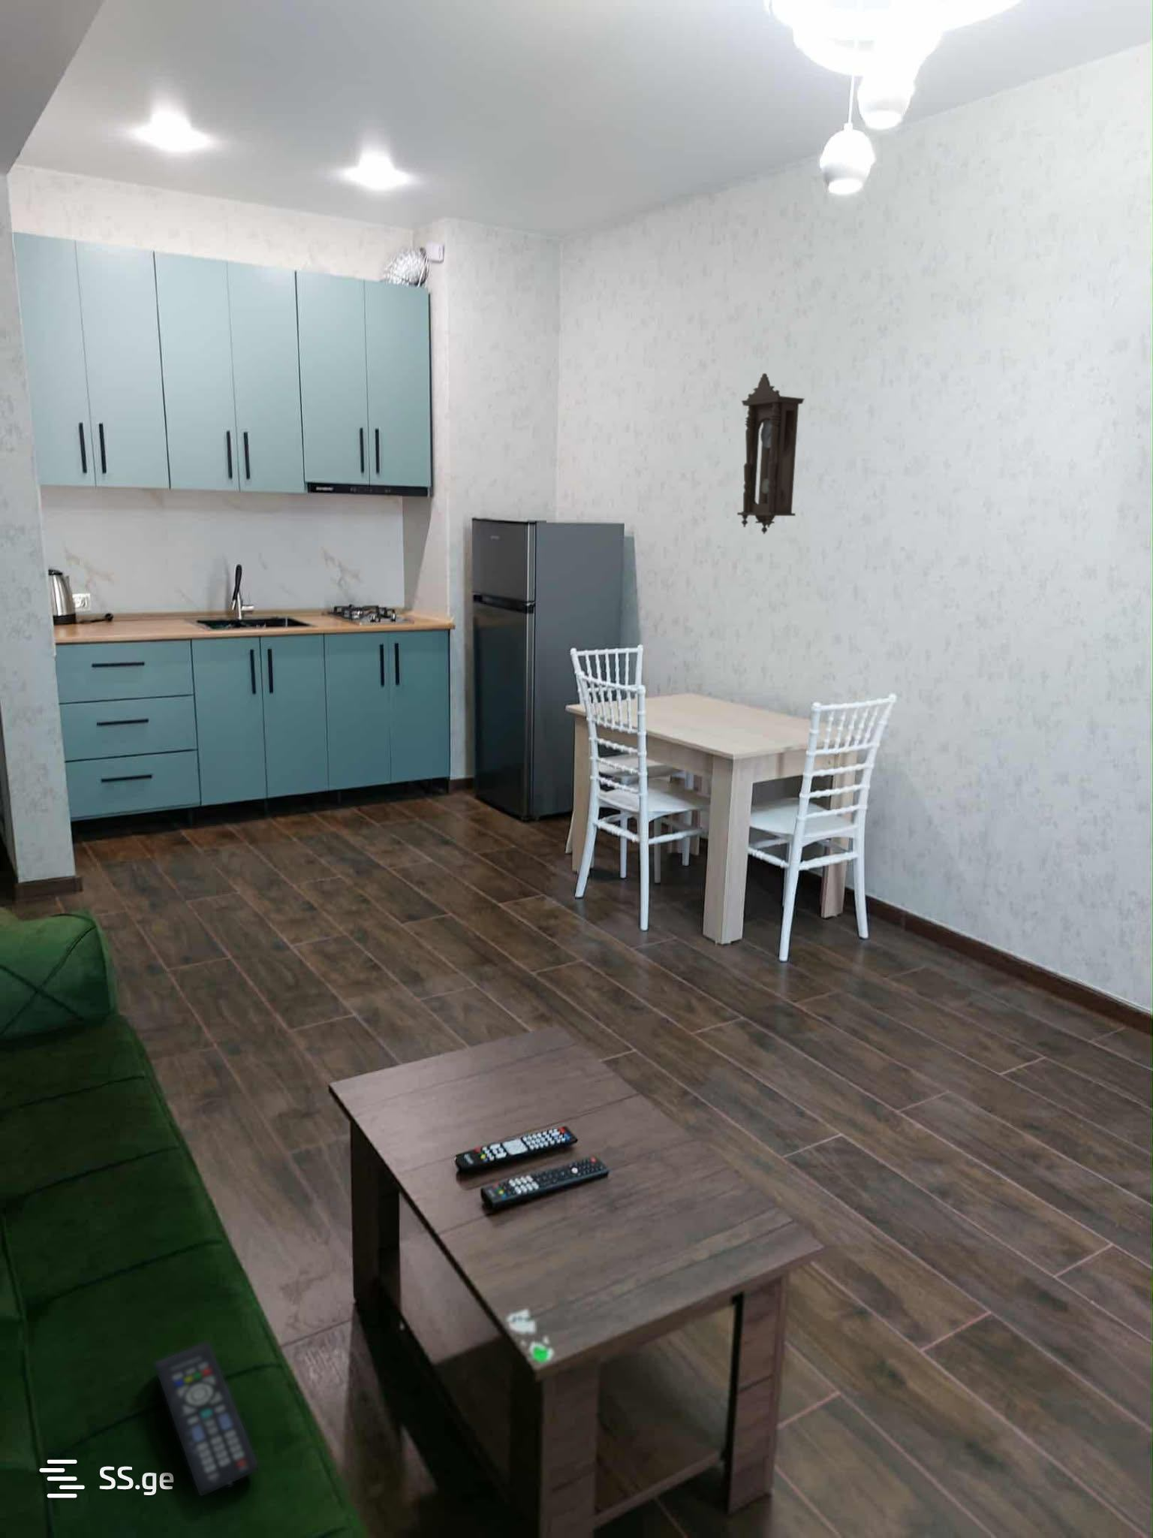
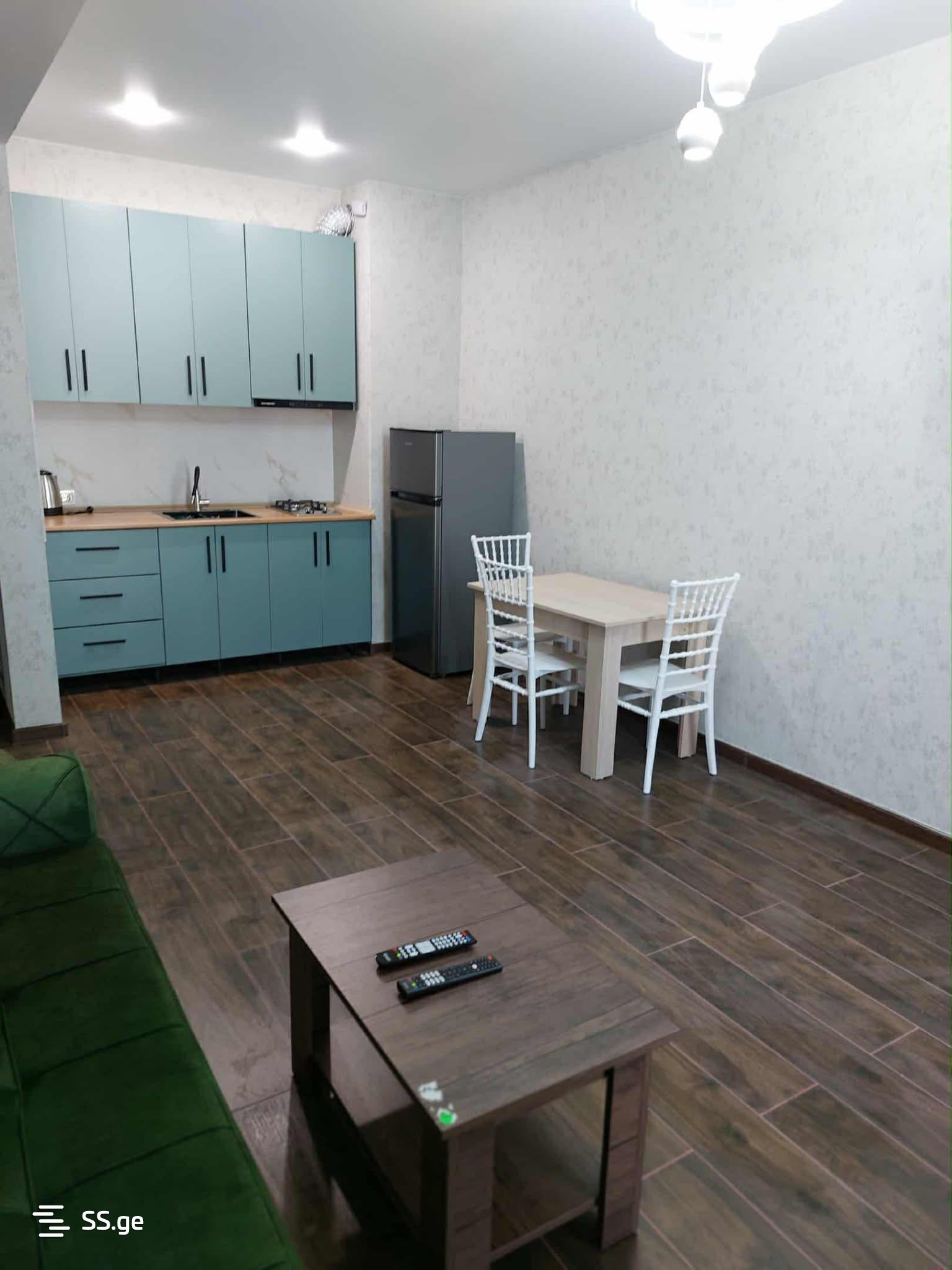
- remote control [153,1342,259,1497]
- pendulum clock [736,373,805,535]
